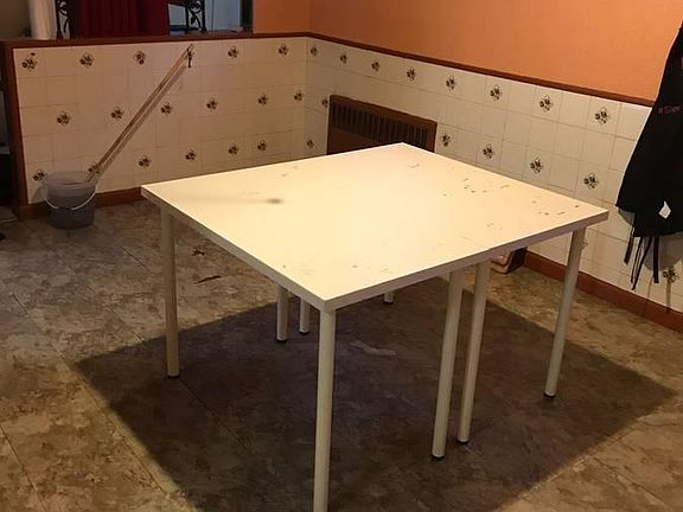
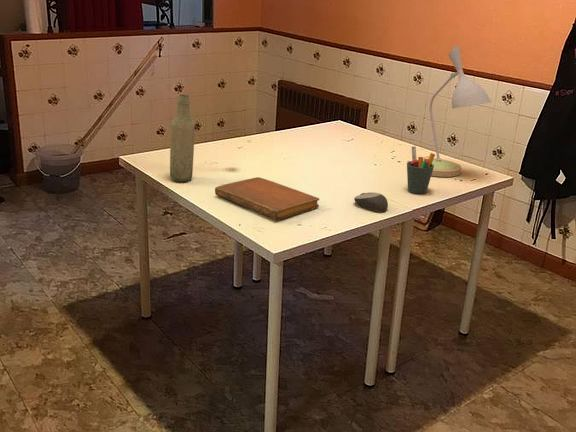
+ bottle [169,94,196,183]
+ pen holder [406,145,436,195]
+ desk lamp [423,45,492,178]
+ notebook [214,176,320,221]
+ computer mouse [353,191,389,213]
